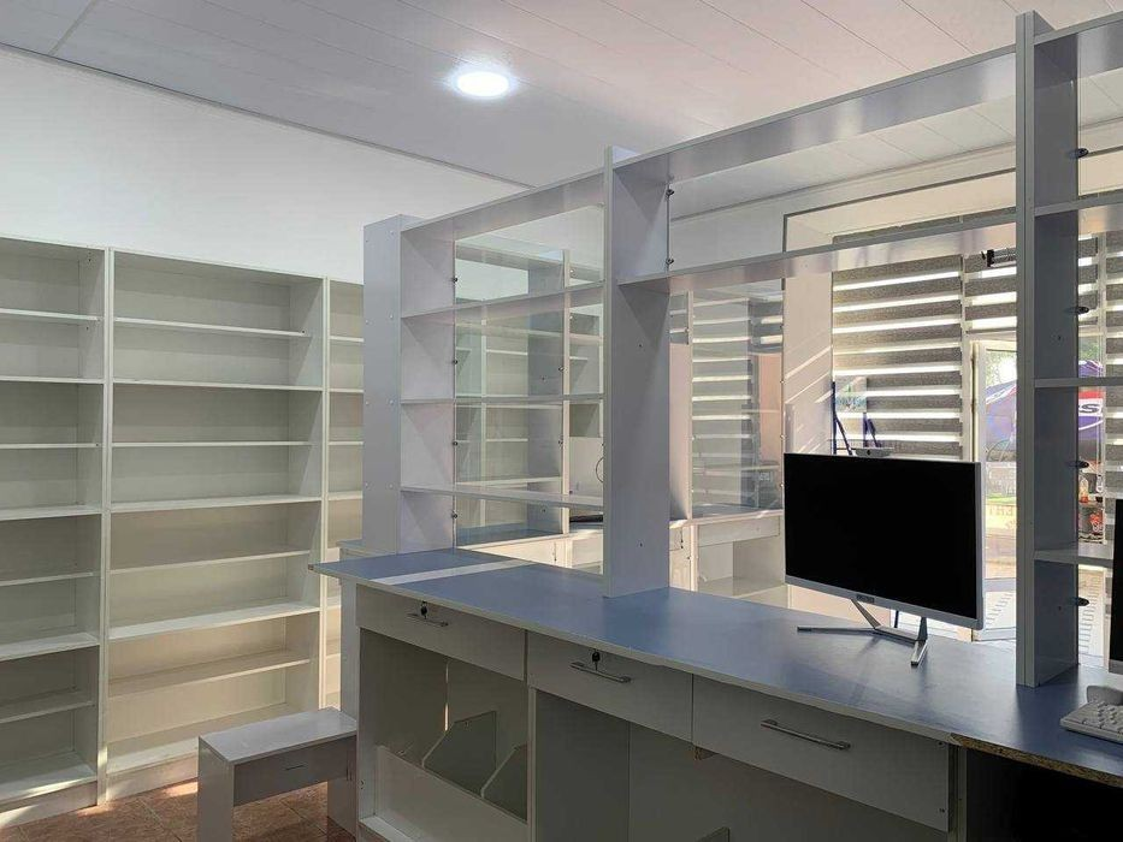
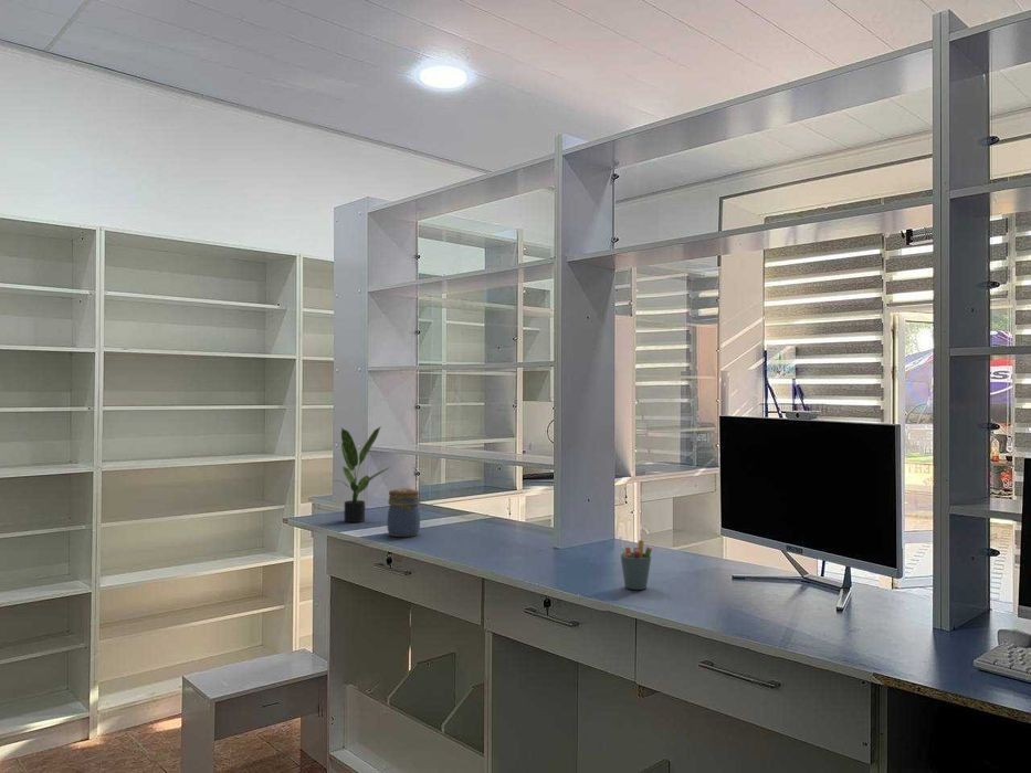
+ potted plant [333,425,392,523]
+ jar [387,488,421,538]
+ pen holder [618,536,653,591]
